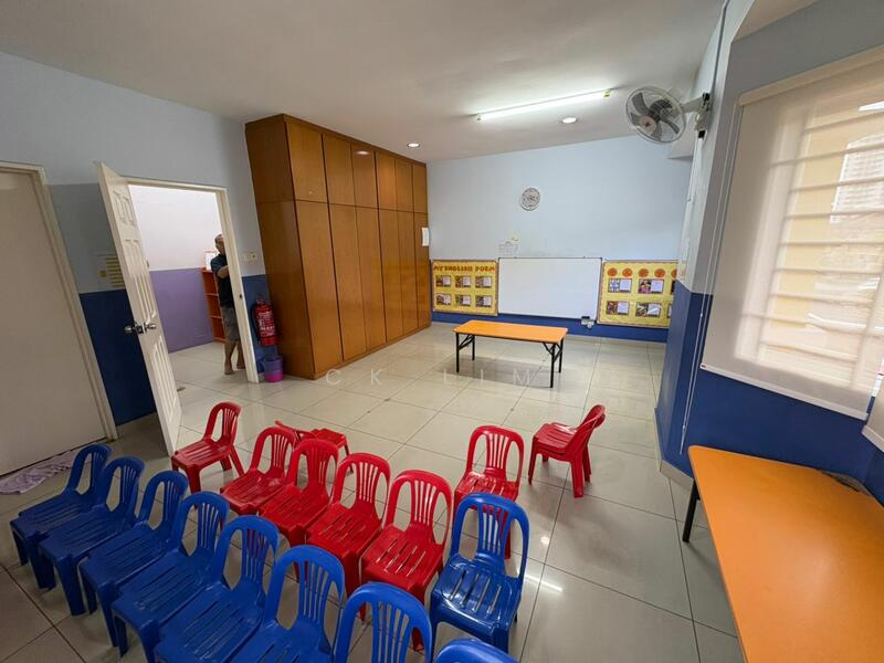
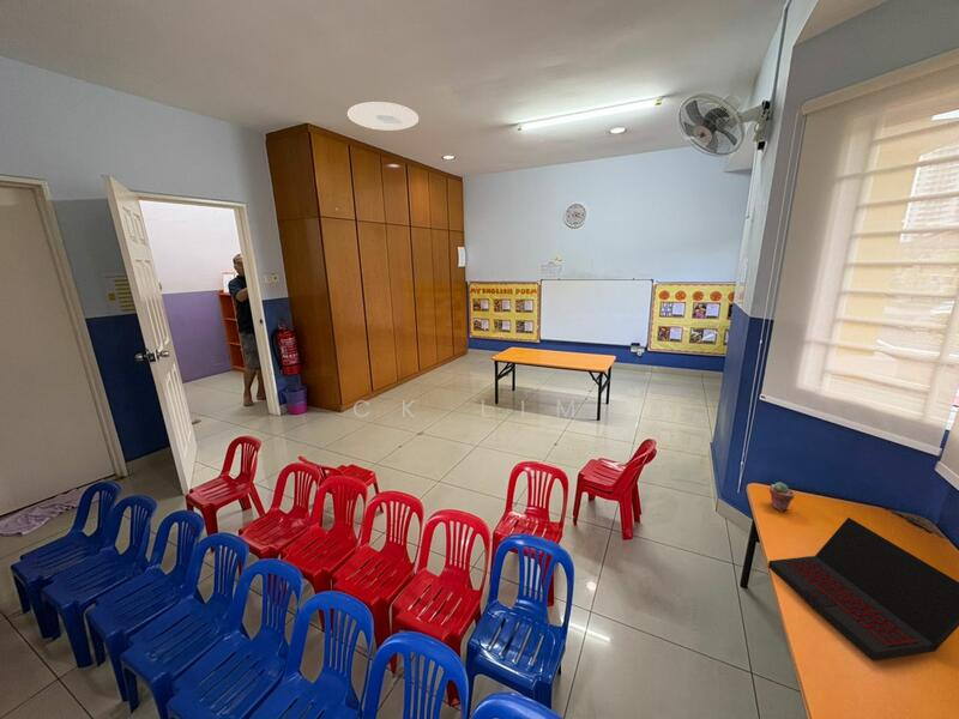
+ laptop [767,516,959,661]
+ potted succulent [768,482,796,512]
+ ceiling light [346,101,420,132]
